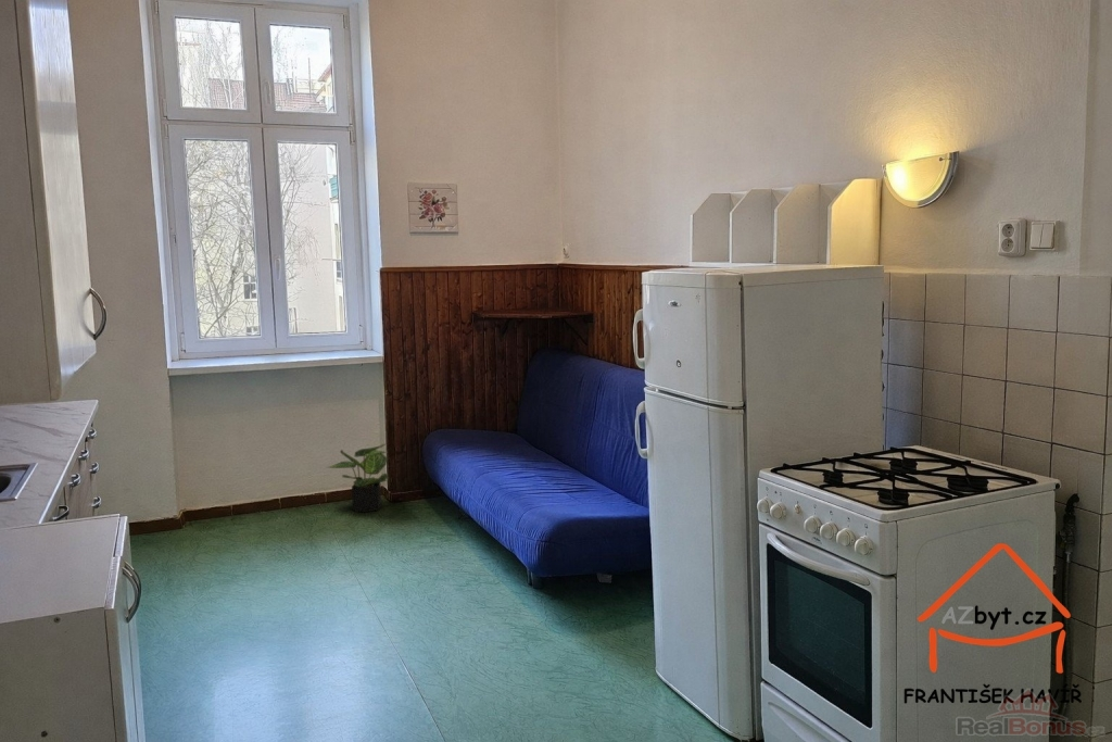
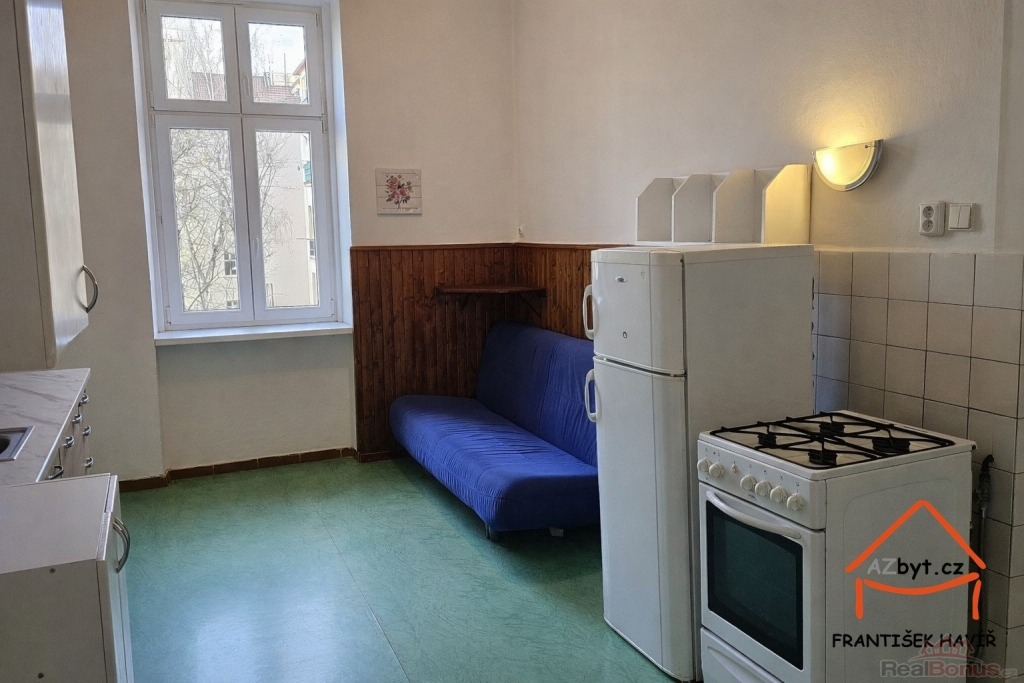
- potted plant [327,442,390,514]
